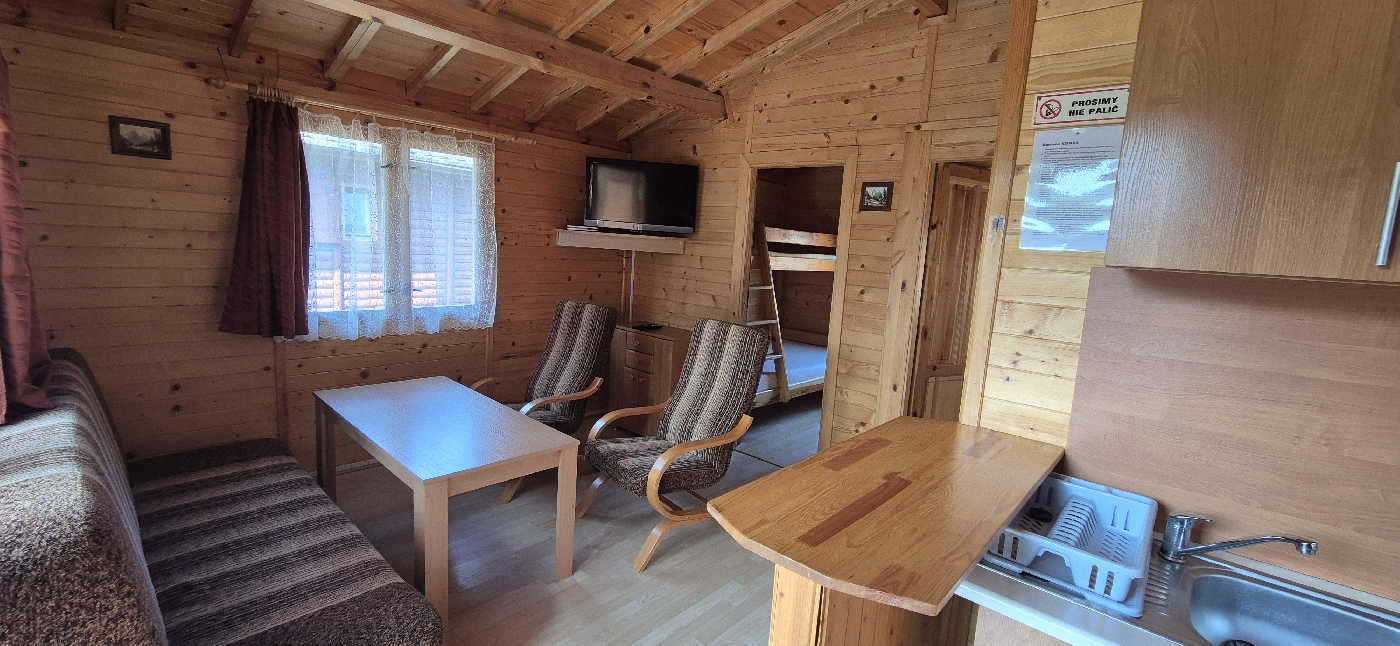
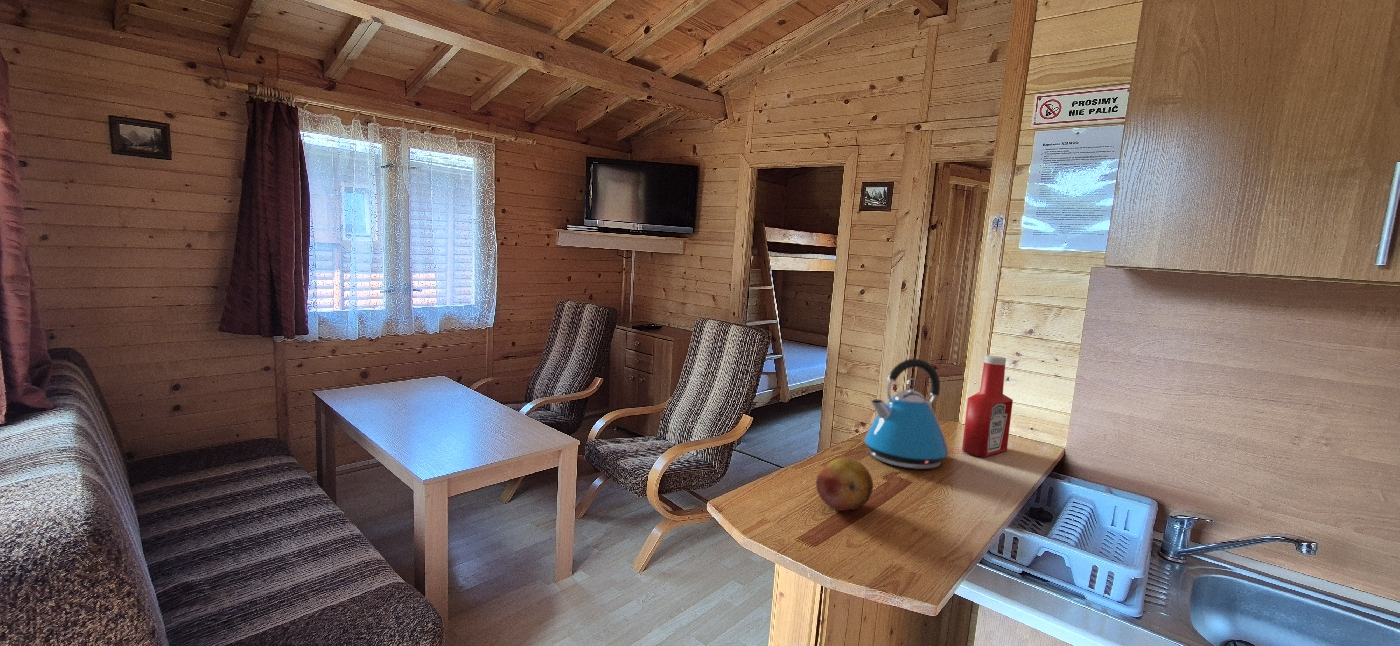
+ kettle [863,358,949,470]
+ soap bottle [961,355,1014,458]
+ fruit [815,457,874,512]
